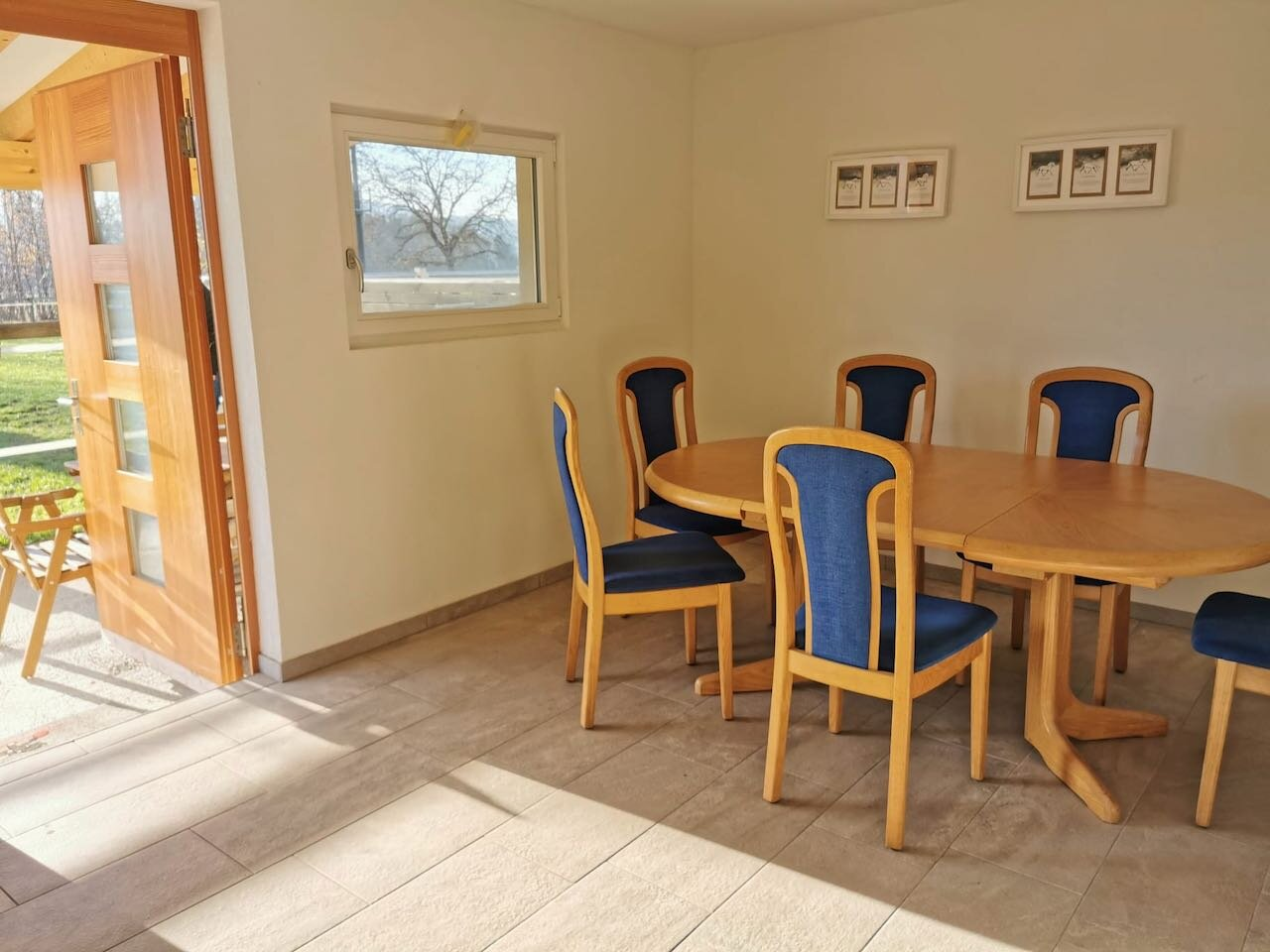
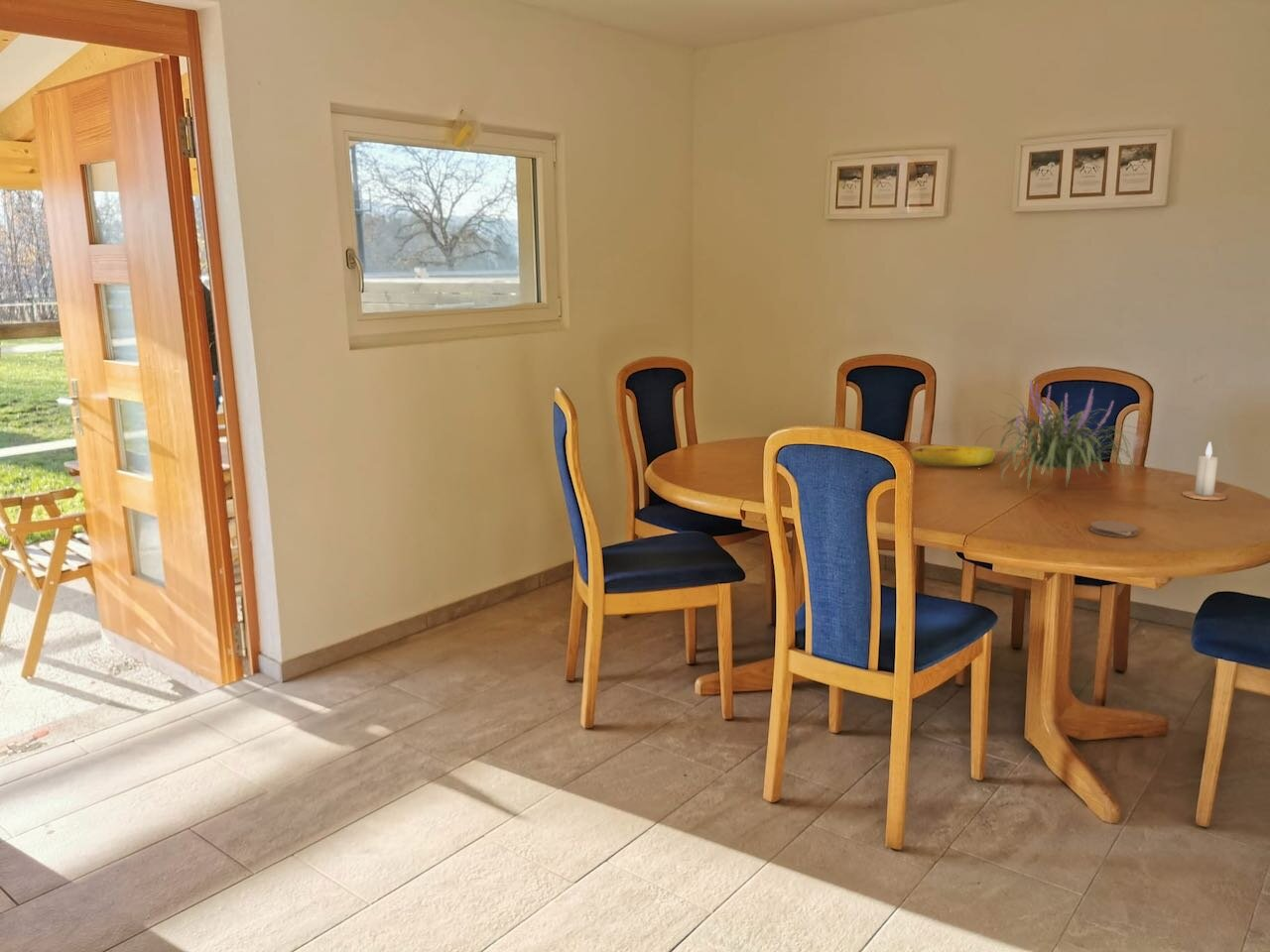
+ plant [973,379,1150,490]
+ coaster [1089,520,1139,537]
+ banana [909,444,996,467]
+ candle [1181,440,1227,501]
